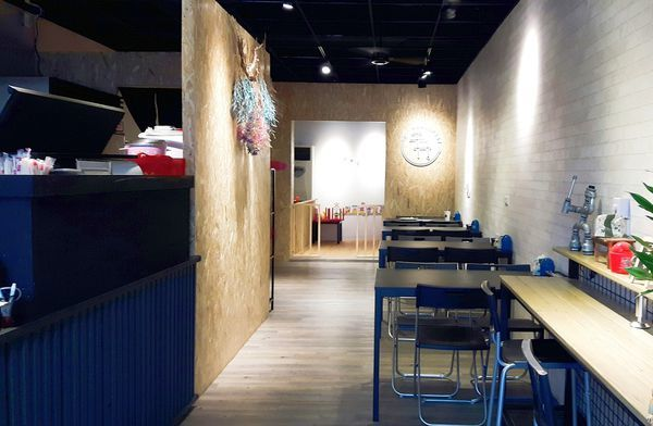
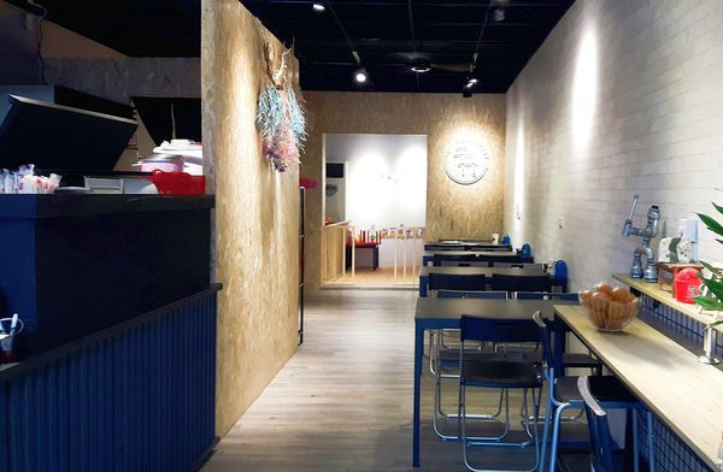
+ fruit basket [577,283,643,332]
